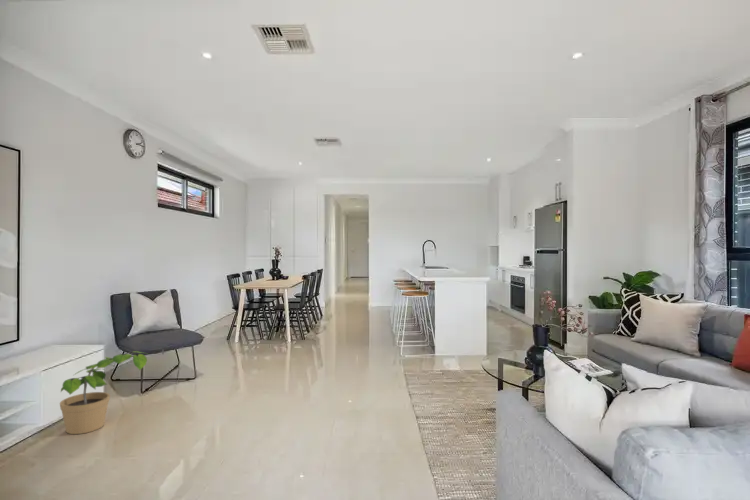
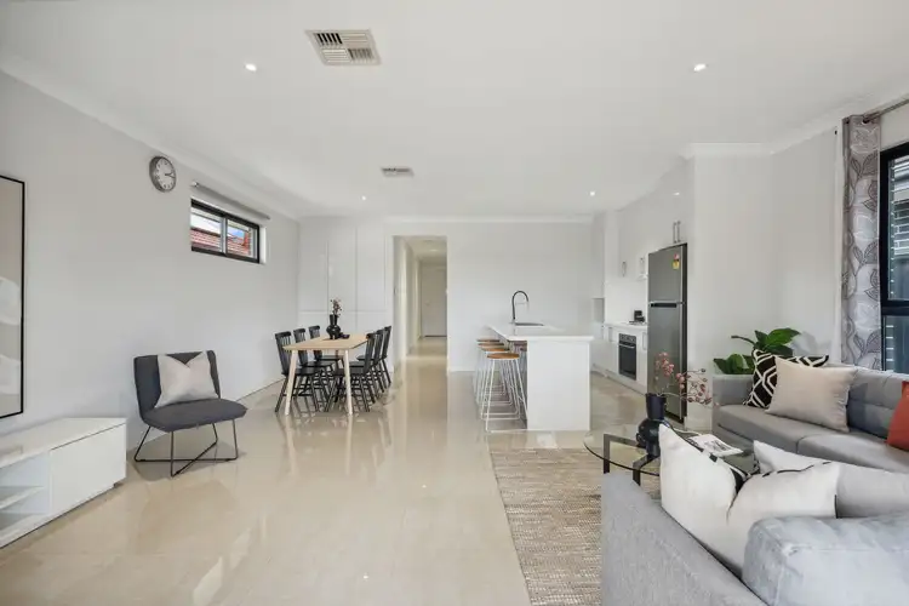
- potted plant [59,350,151,435]
